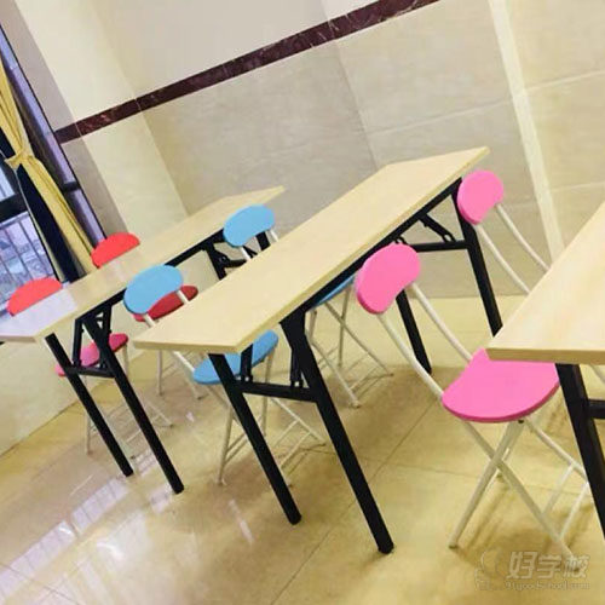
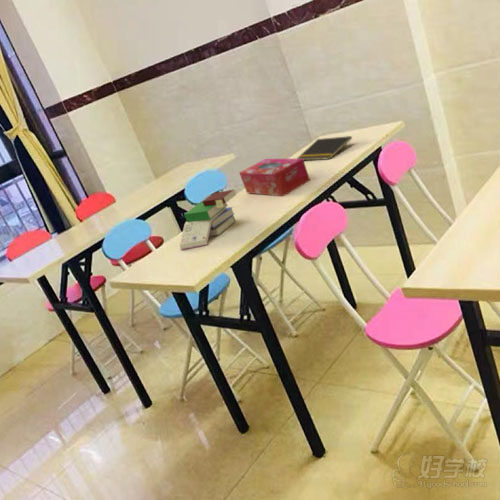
+ tissue box [238,158,311,197]
+ book [179,189,237,251]
+ notepad [297,135,353,161]
